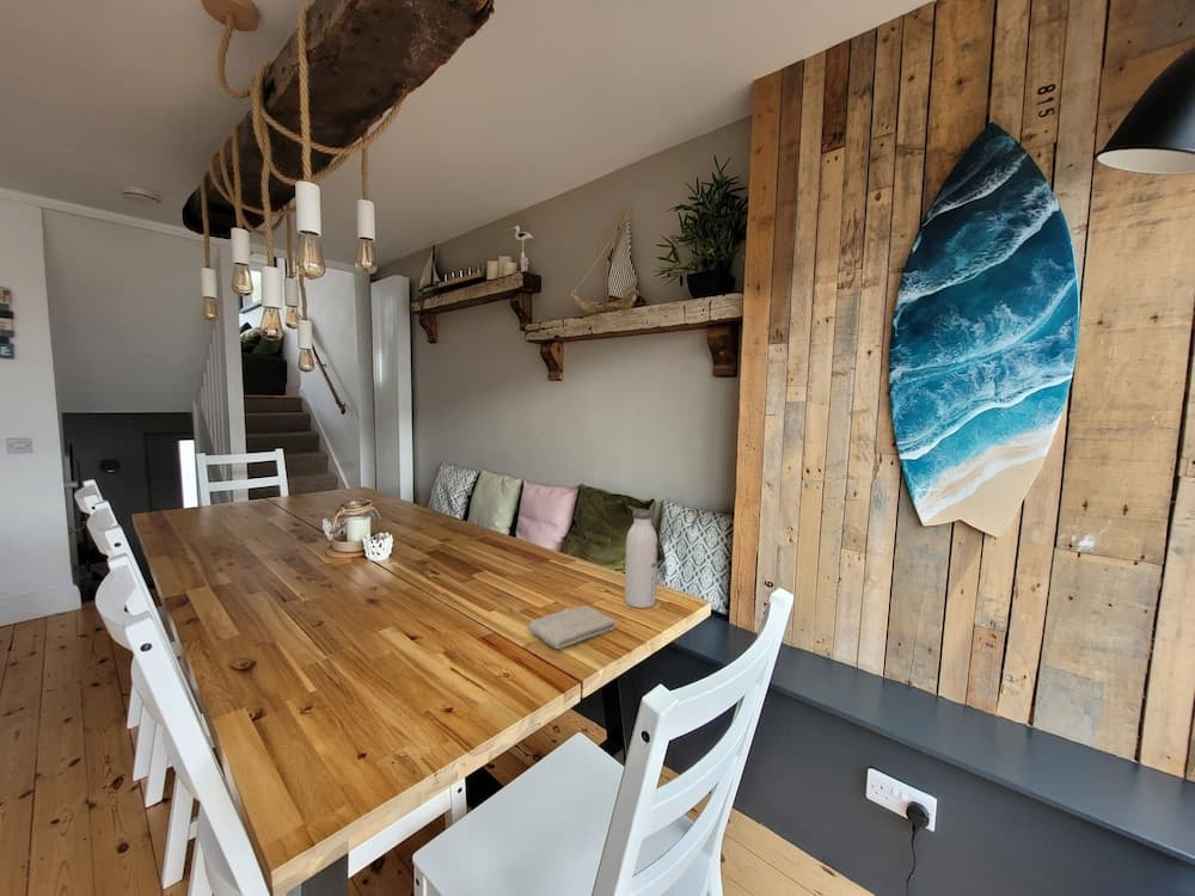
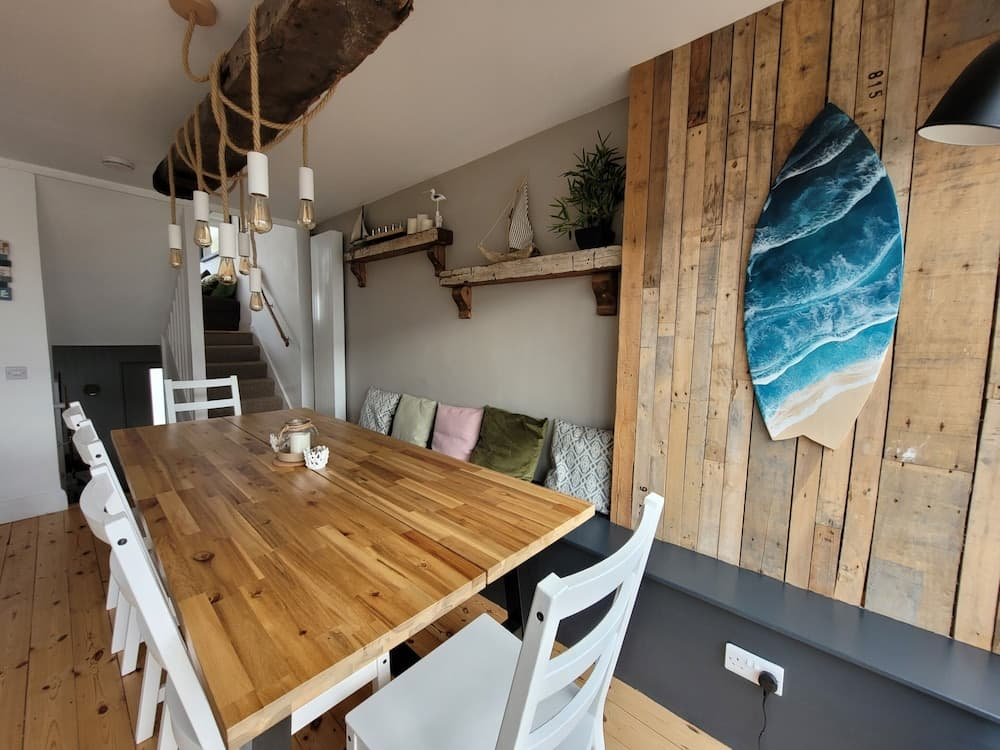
- water bottle [624,508,658,609]
- washcloth [527,605,617,650]
